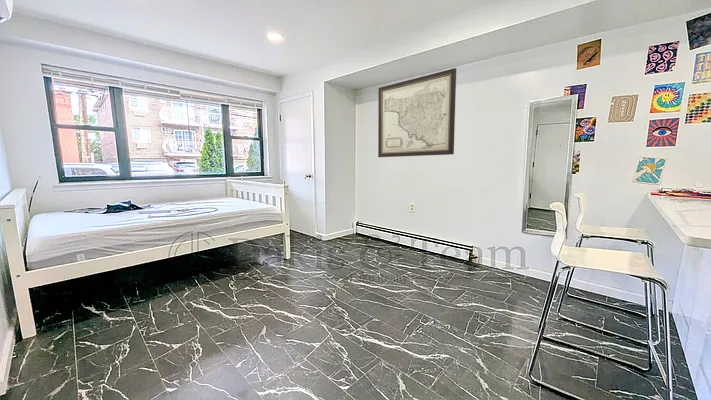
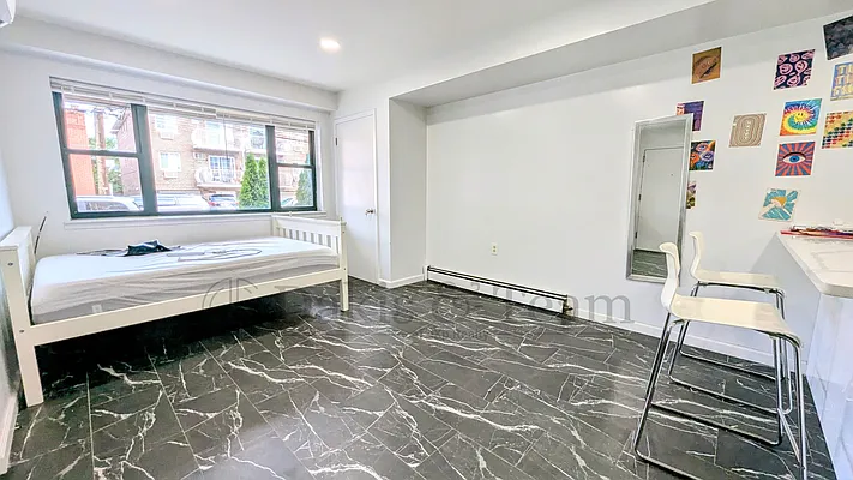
- wall art [377,67,457,158]
